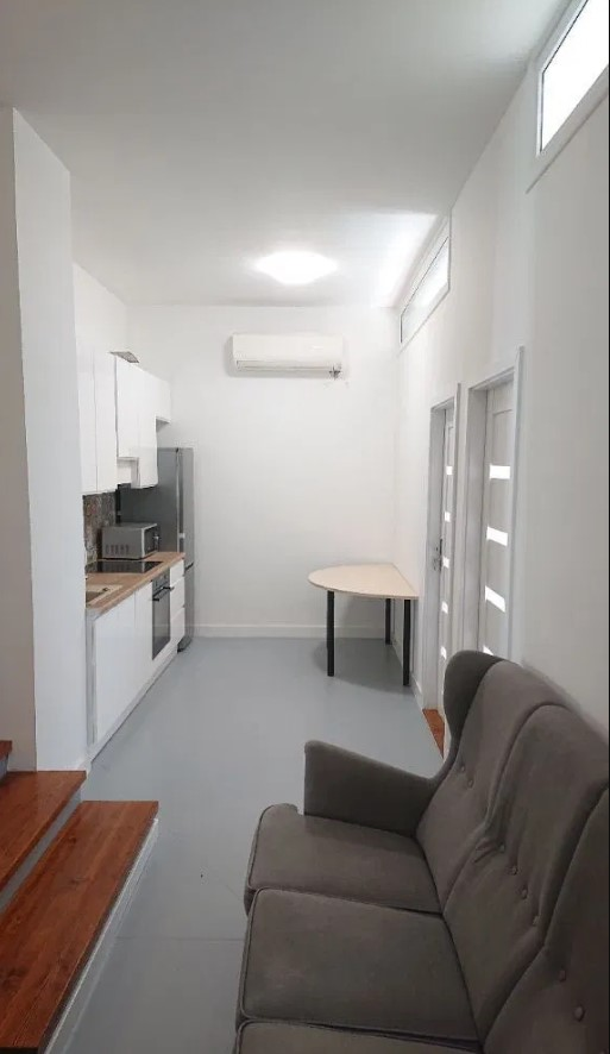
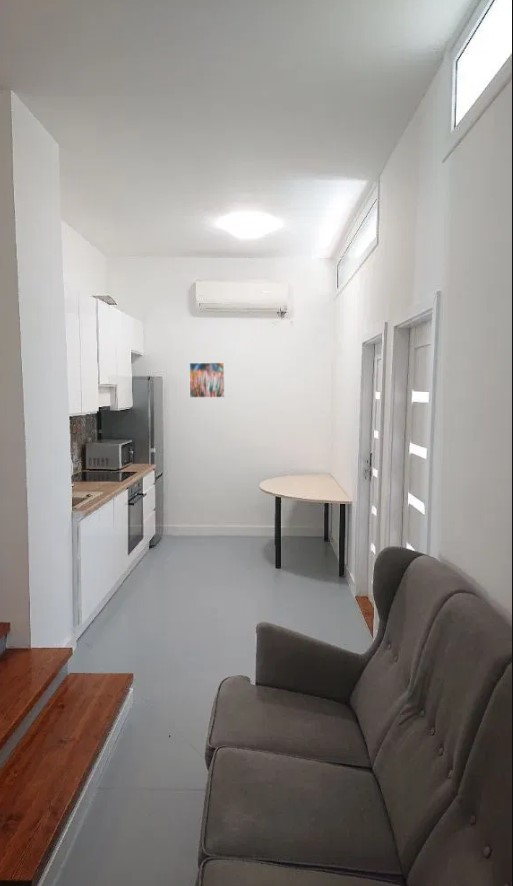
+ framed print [188,361,226,399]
